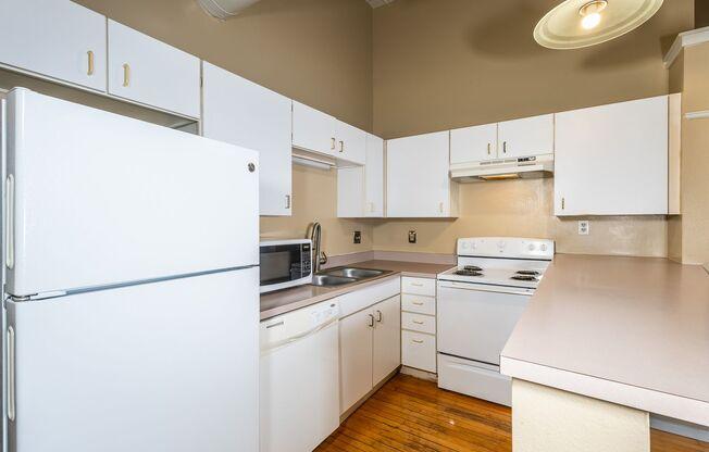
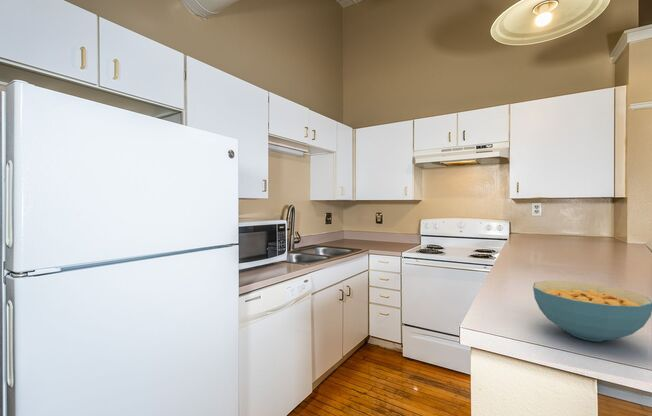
+ cereal bowl [532,280,652,342]
